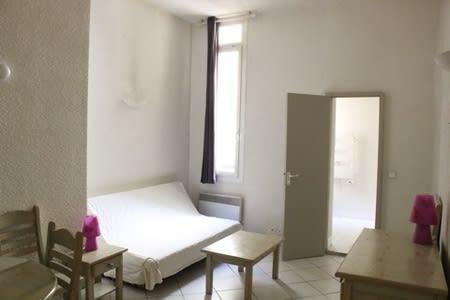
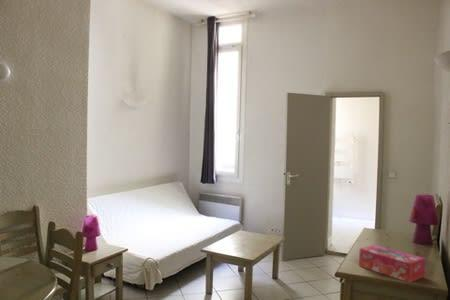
+ tissue box [358,244,426,284]
